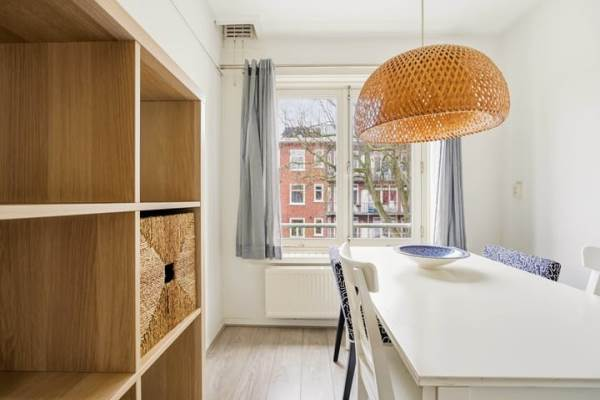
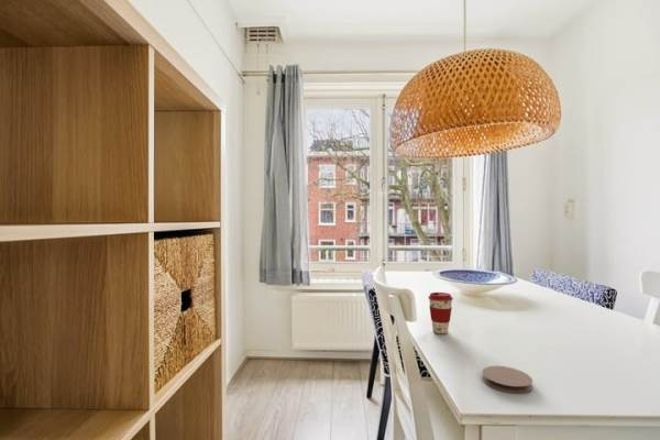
+ coaster [481,365,534,394]
+ coffee cup [428,292,454,334]
